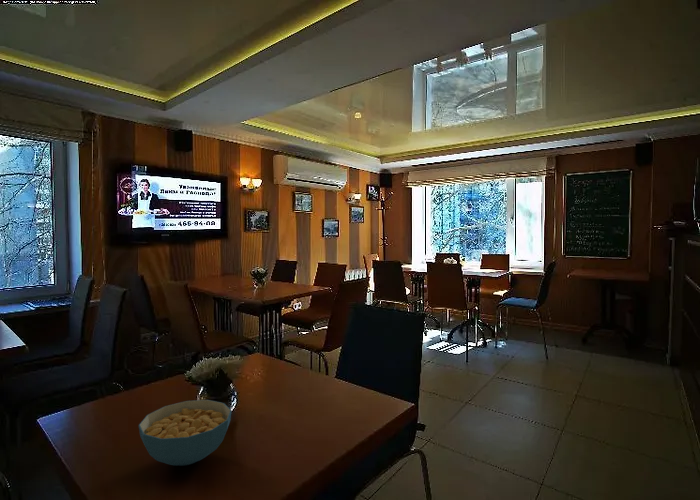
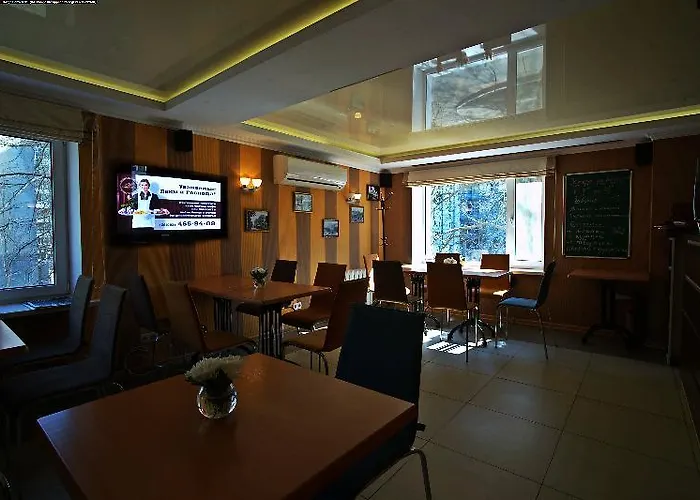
- cereal bowl [138,399,233,467]
